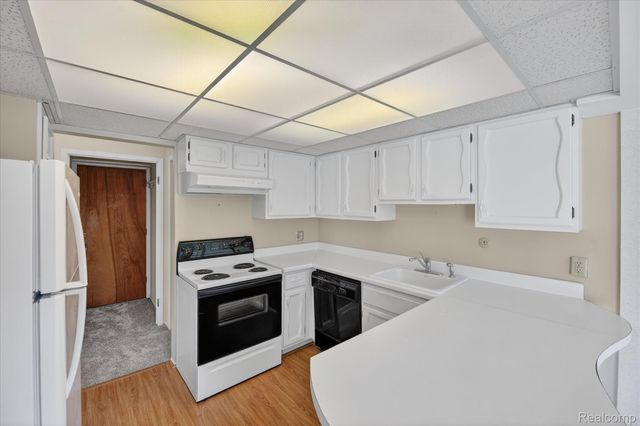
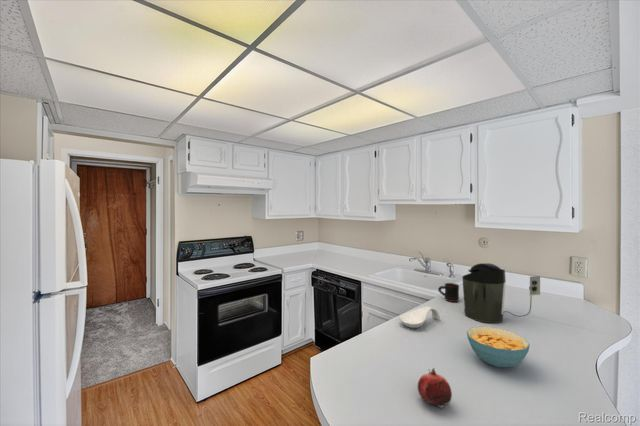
+ mug [437,282,460,303]
+ fruit [417,367,453,410]
+ cereal bowl [466,326,531,369]
+ coffee maker [461,262,541,324]
+ spoon rest [399,306,441,329]
